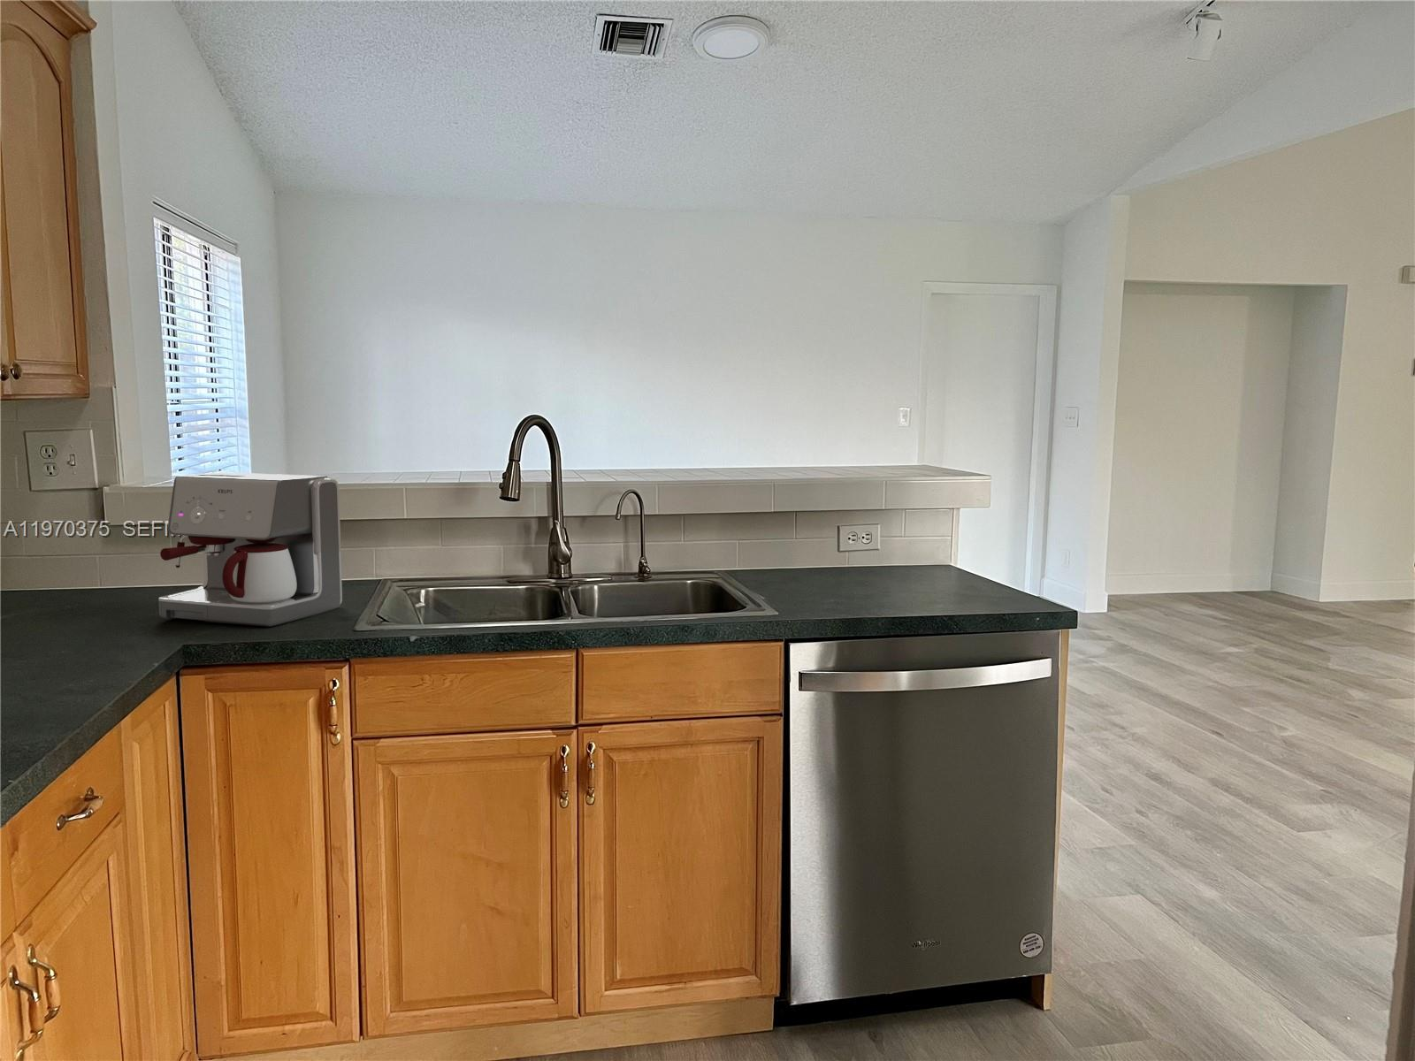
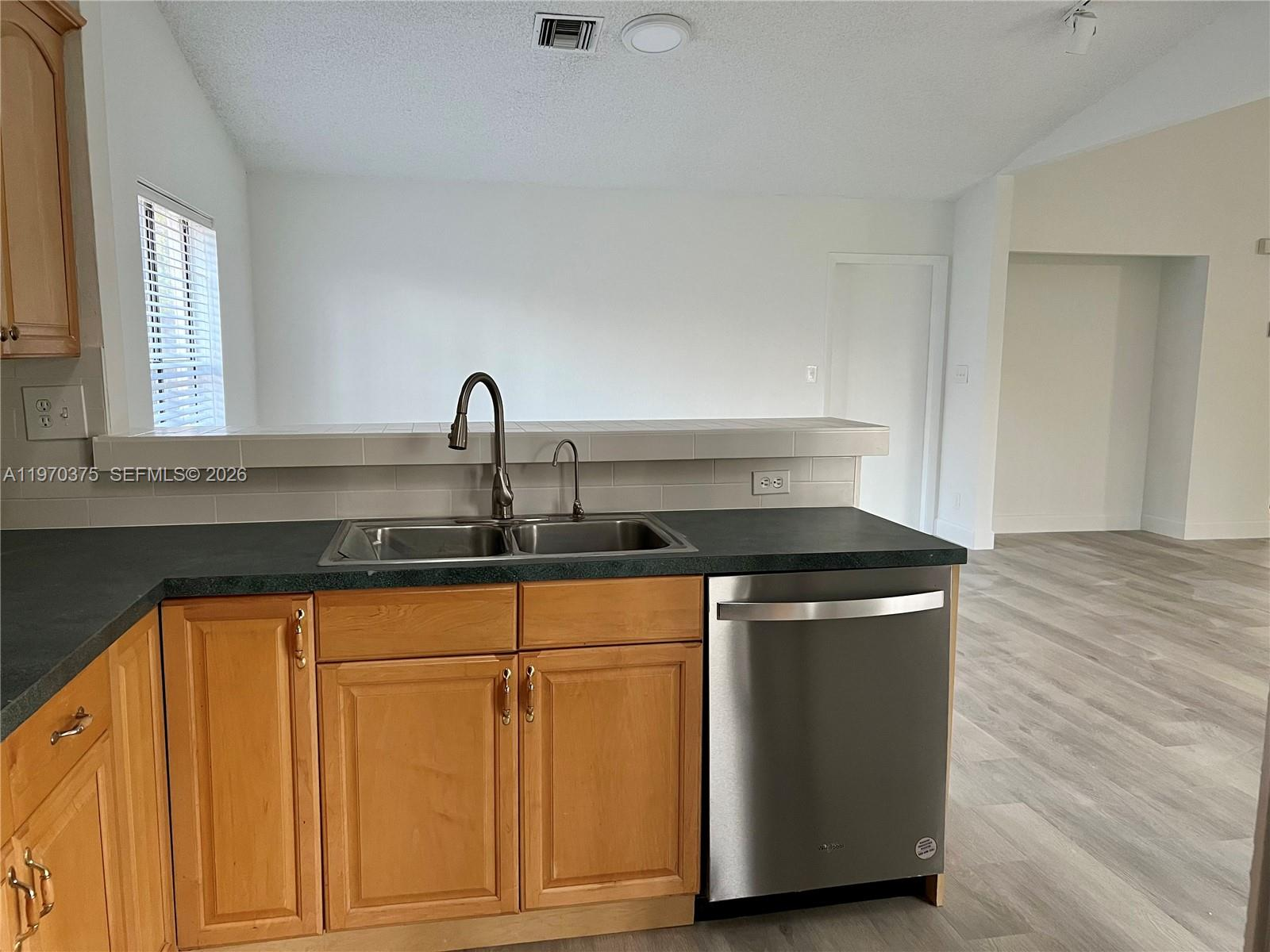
- coffee maker [157,471,343,626]
